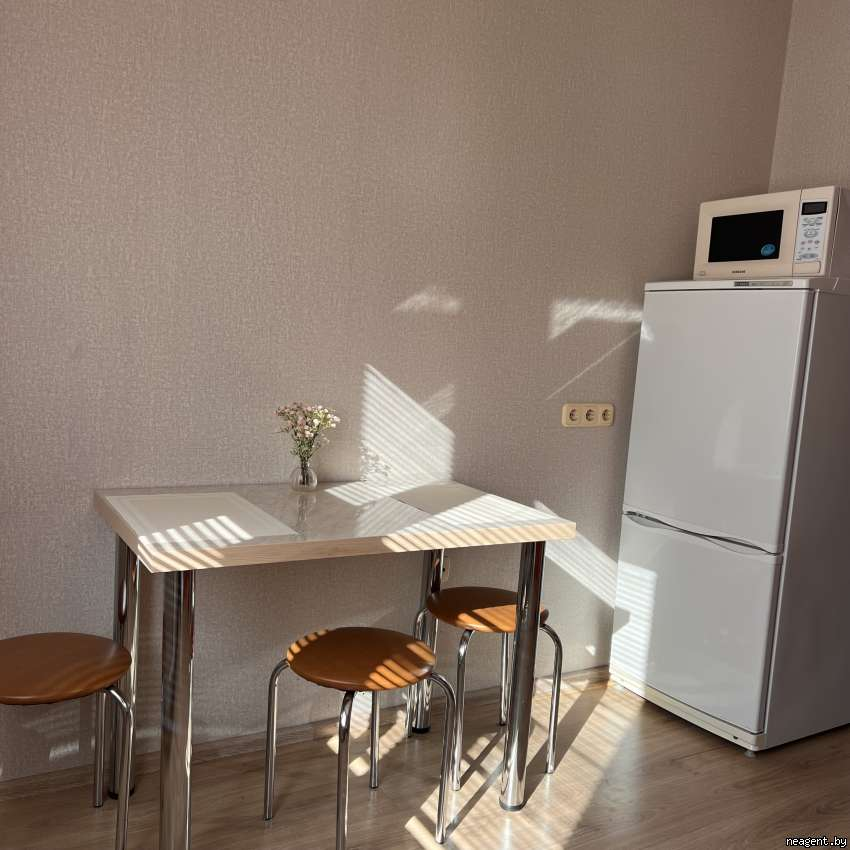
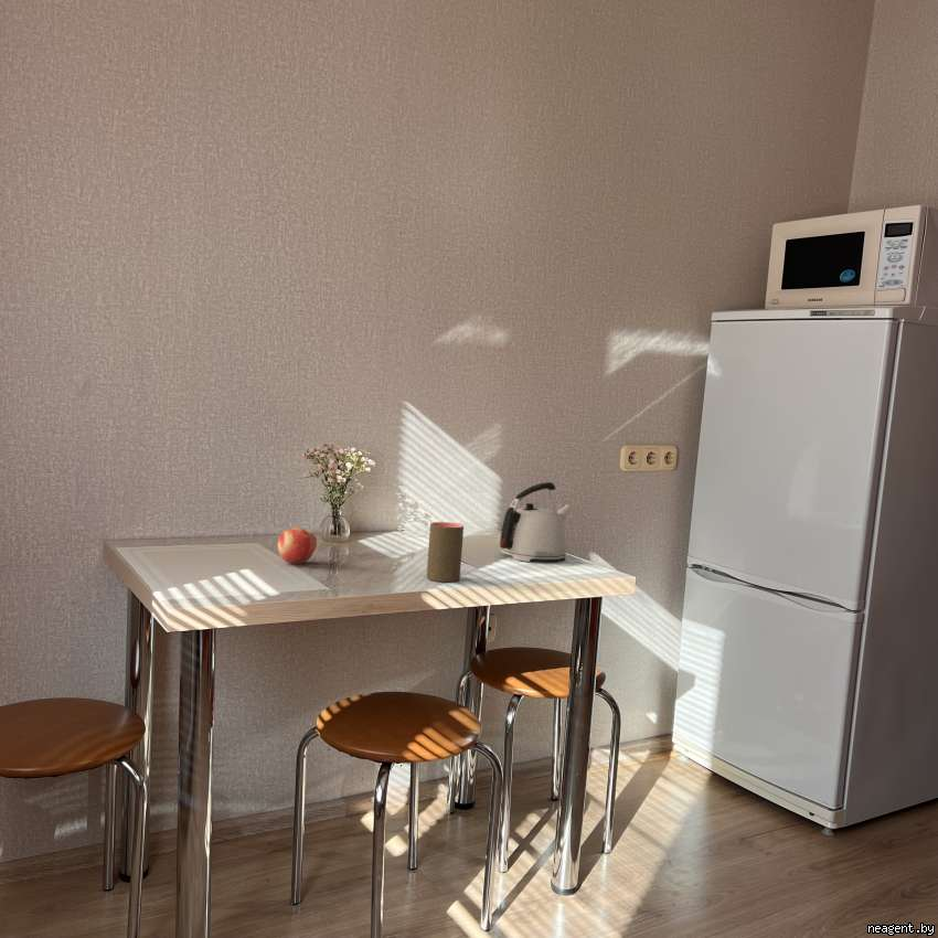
+ fruit [277,526,318,565]
+ kettle [499,481,573,563]
+ cup [426,521,465,583]
